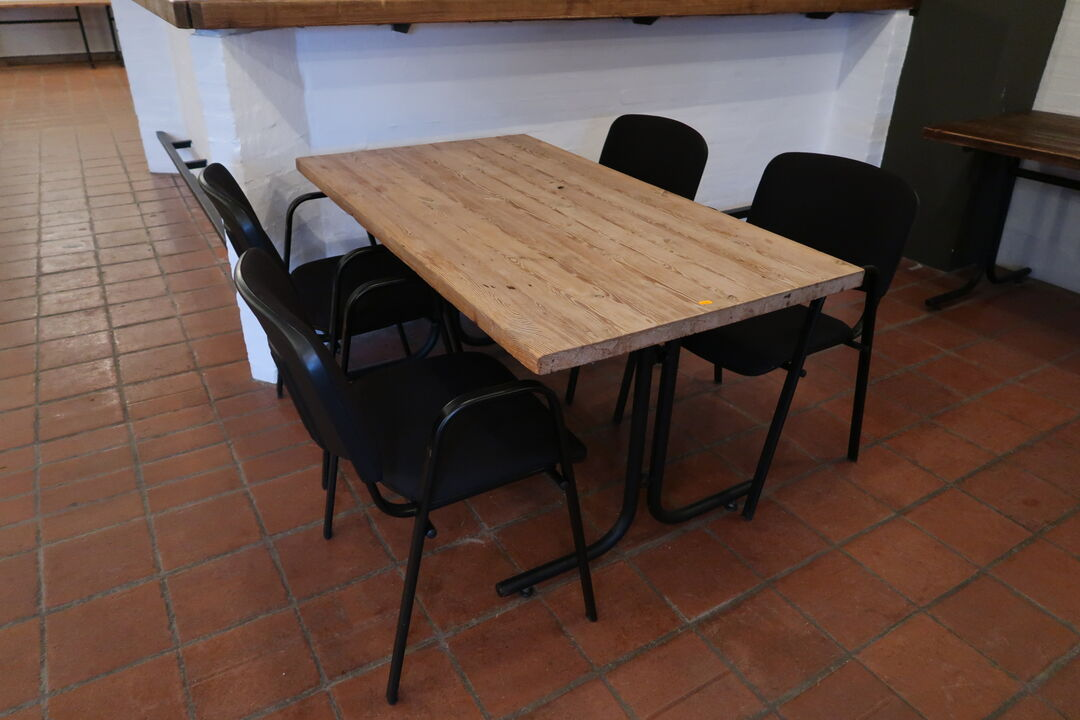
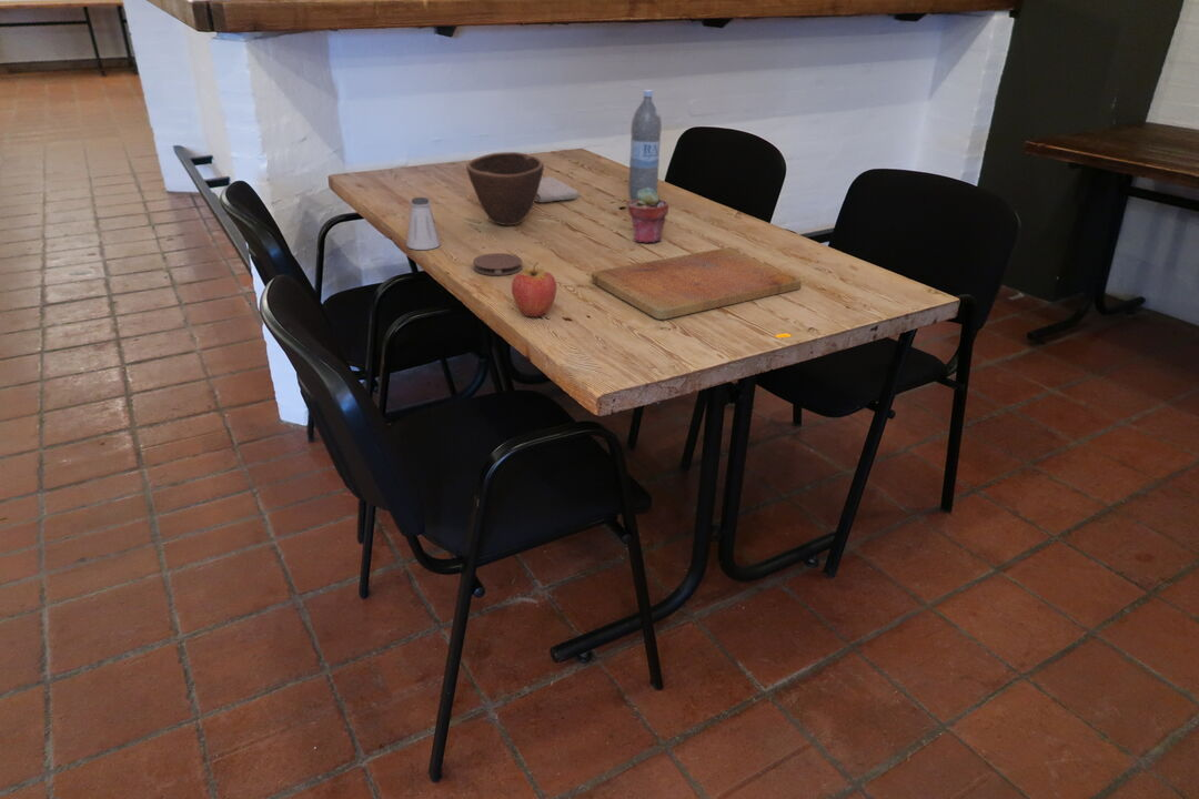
+ fruit [511,262,557,318]
+ potted succulent [627,188,669,244]
+ saltshaker [405,196,442,251]
+ cutting board [591,247,803,321]
+ bowl [465,151,545,226]
+ washcloth [535,175,581,203]
+ water bottle [628,89,663,201]
+ coaster [472,252,523,276]
